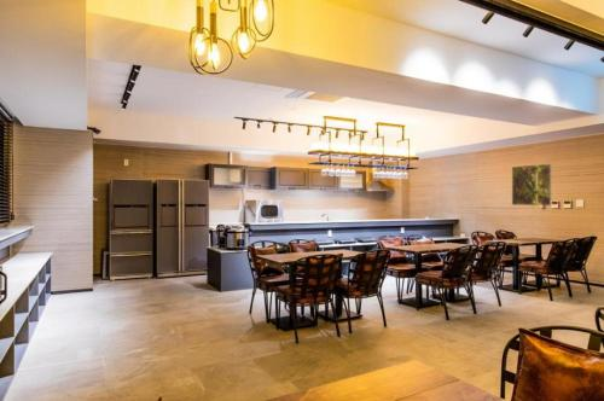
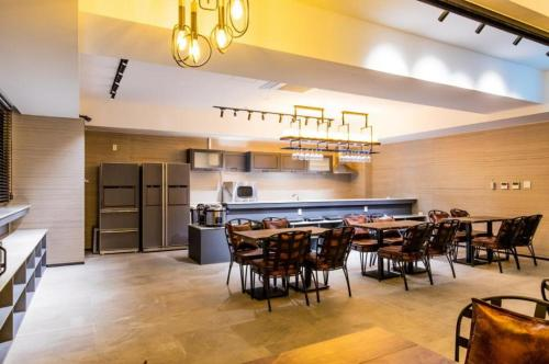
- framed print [511,163,553,207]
